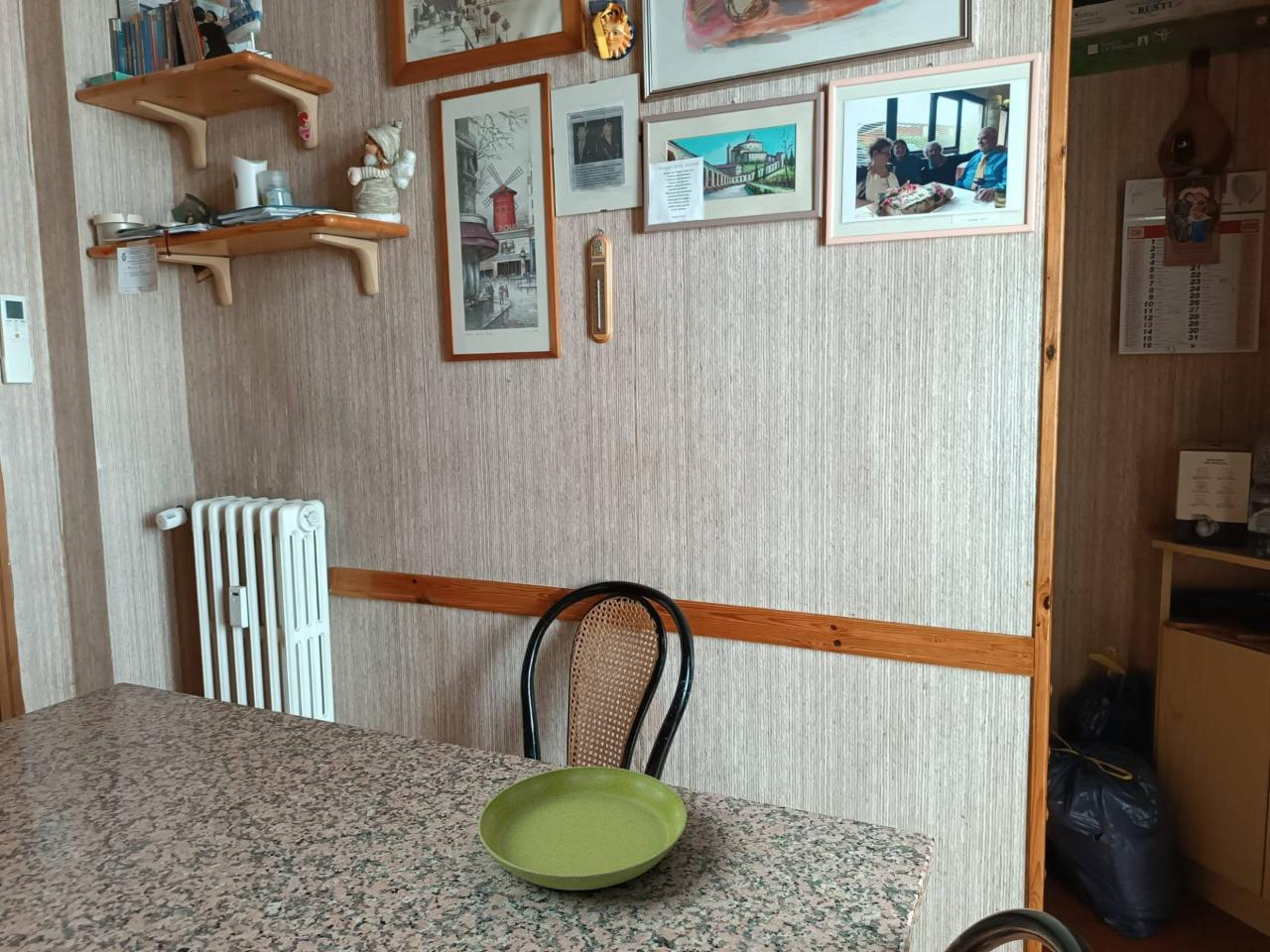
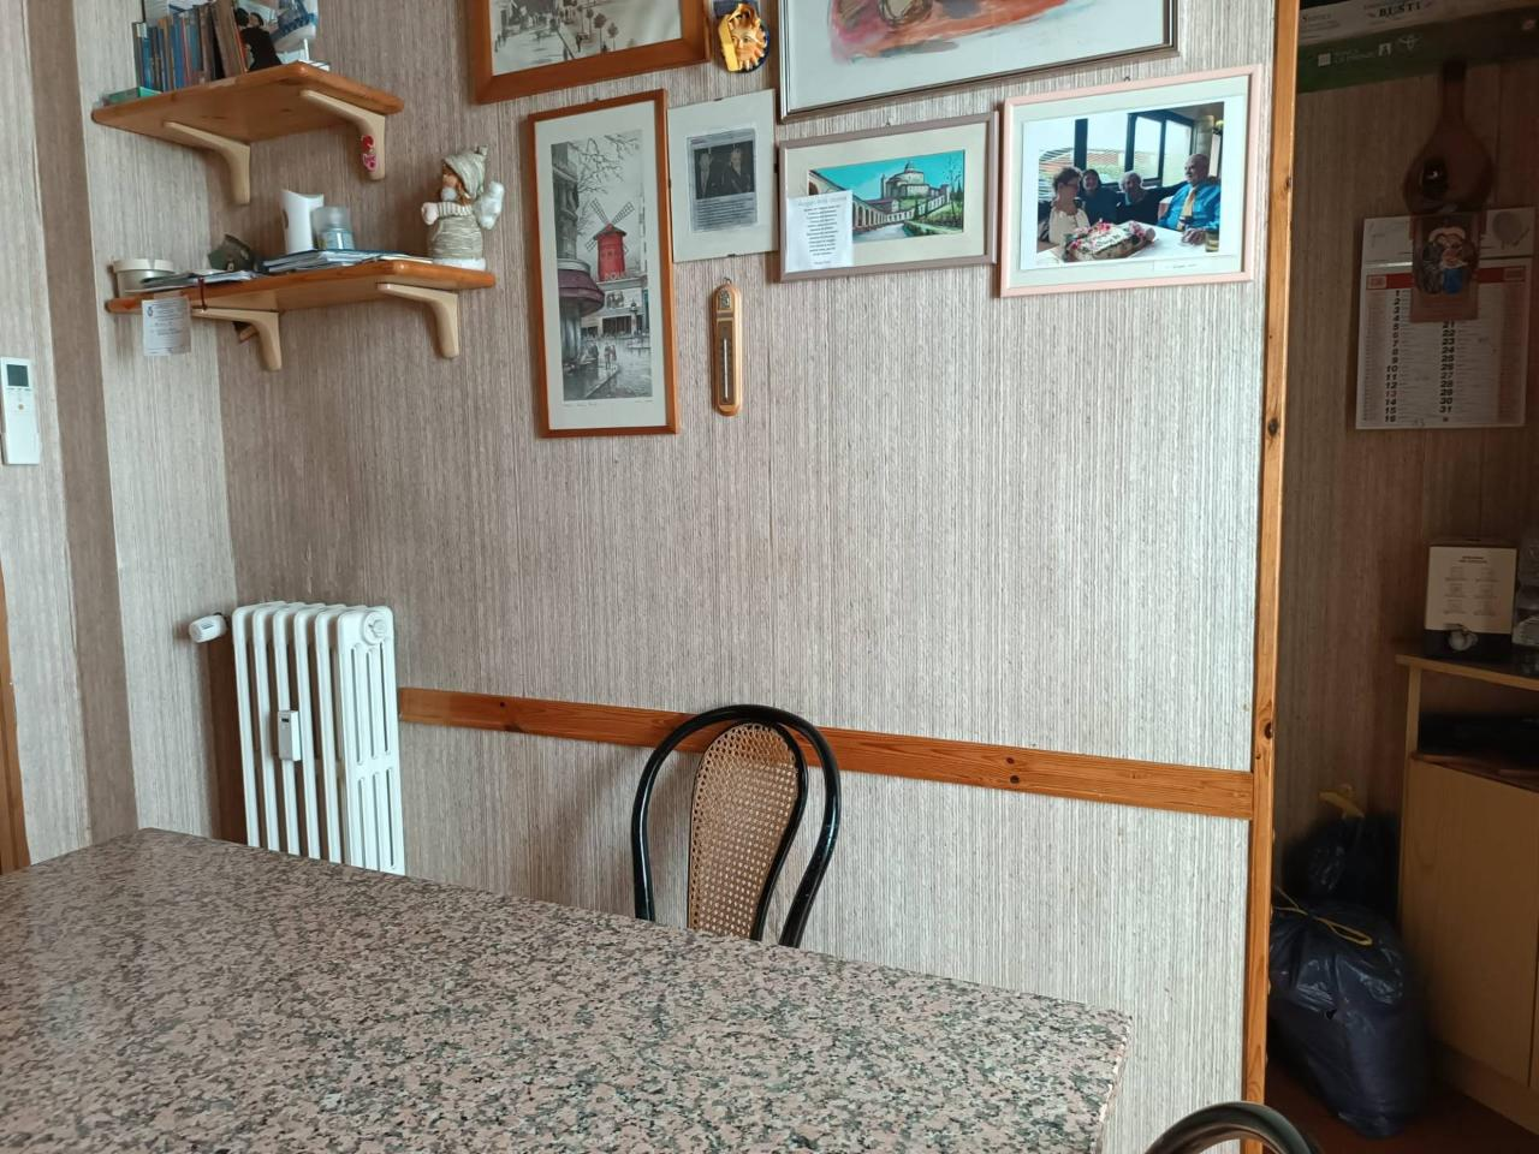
- saucer [477,766,688,892]
